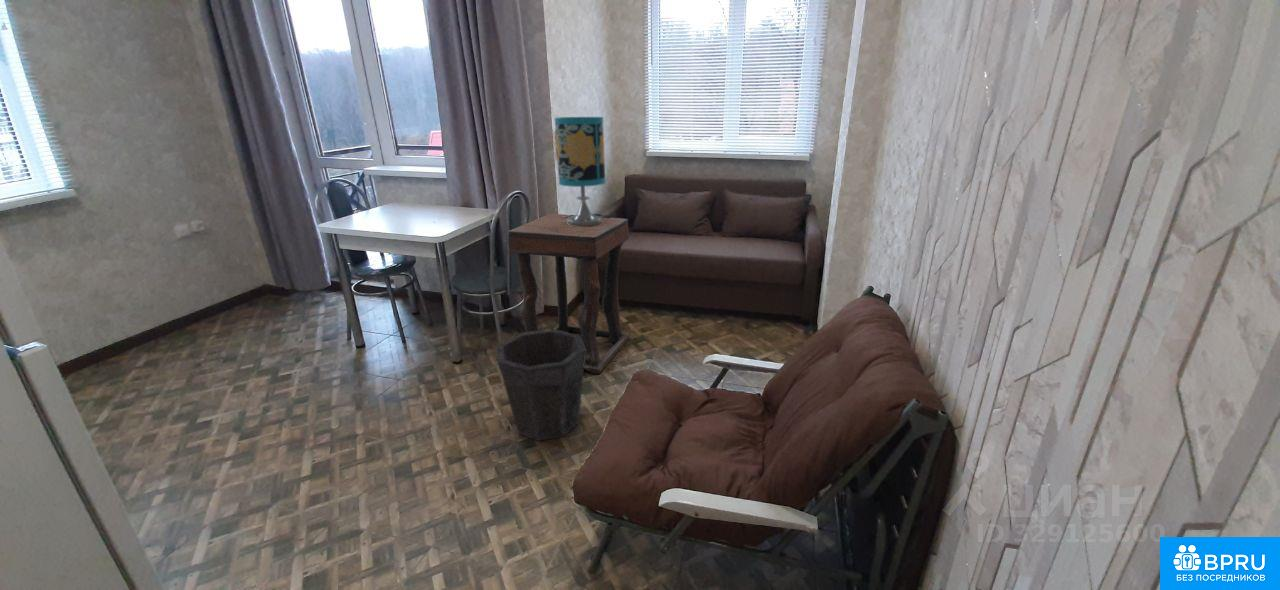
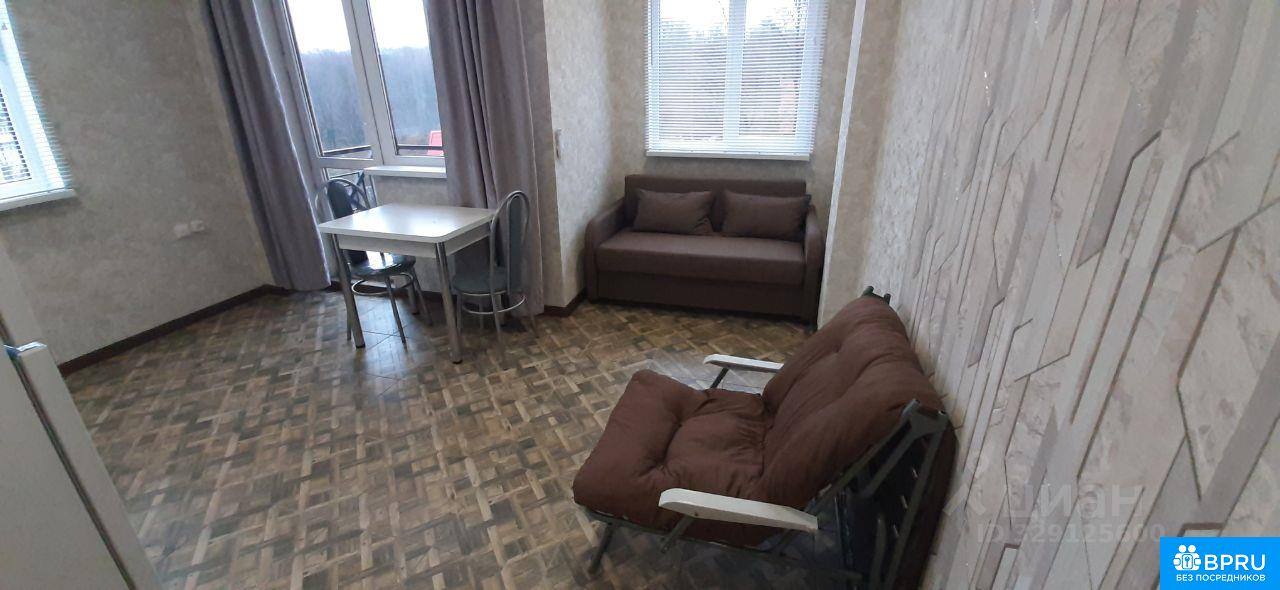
- side table [507,213,630,375]
- table lamp [553,116,612,227]
- waste bin [496,328,586,442]
